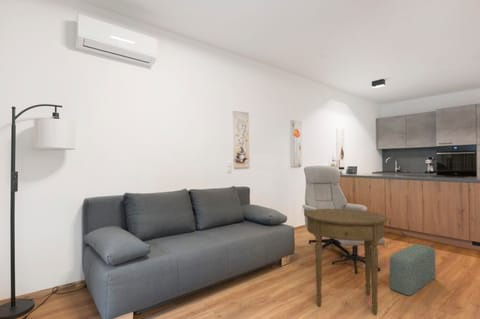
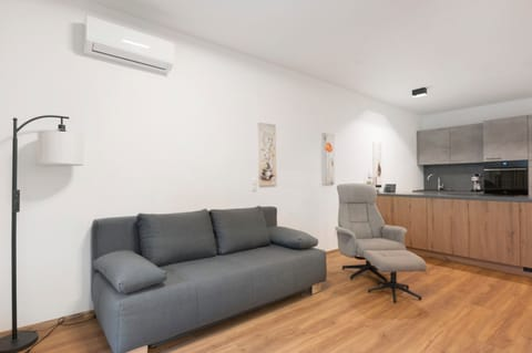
- pouf [389,243,436,297]
- side table [303,208,389,316]
